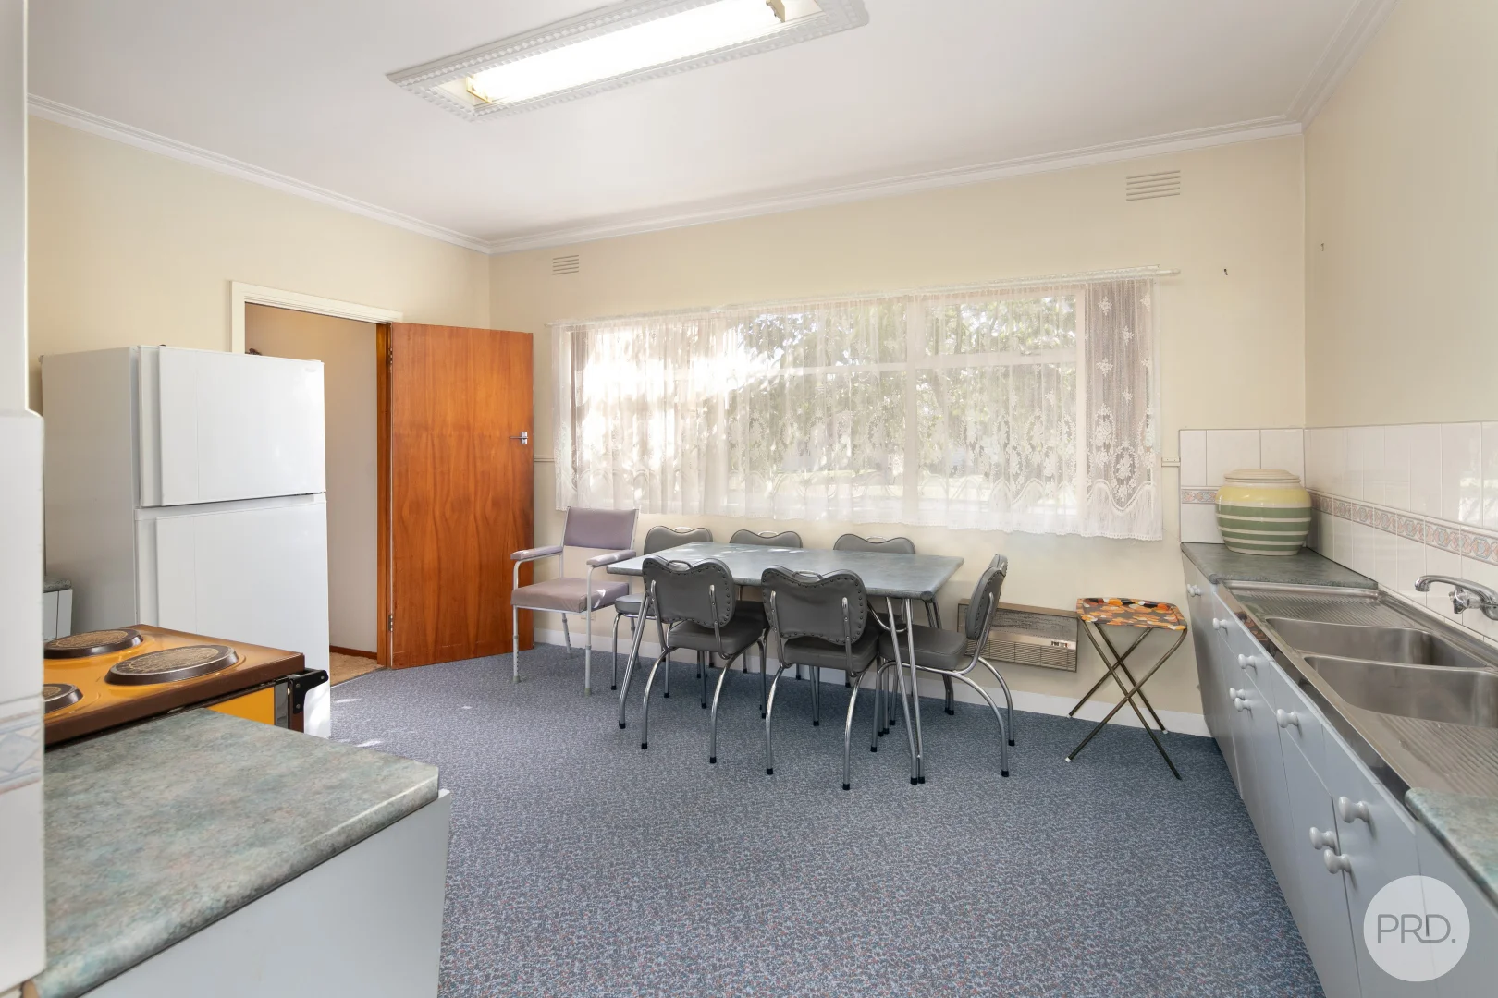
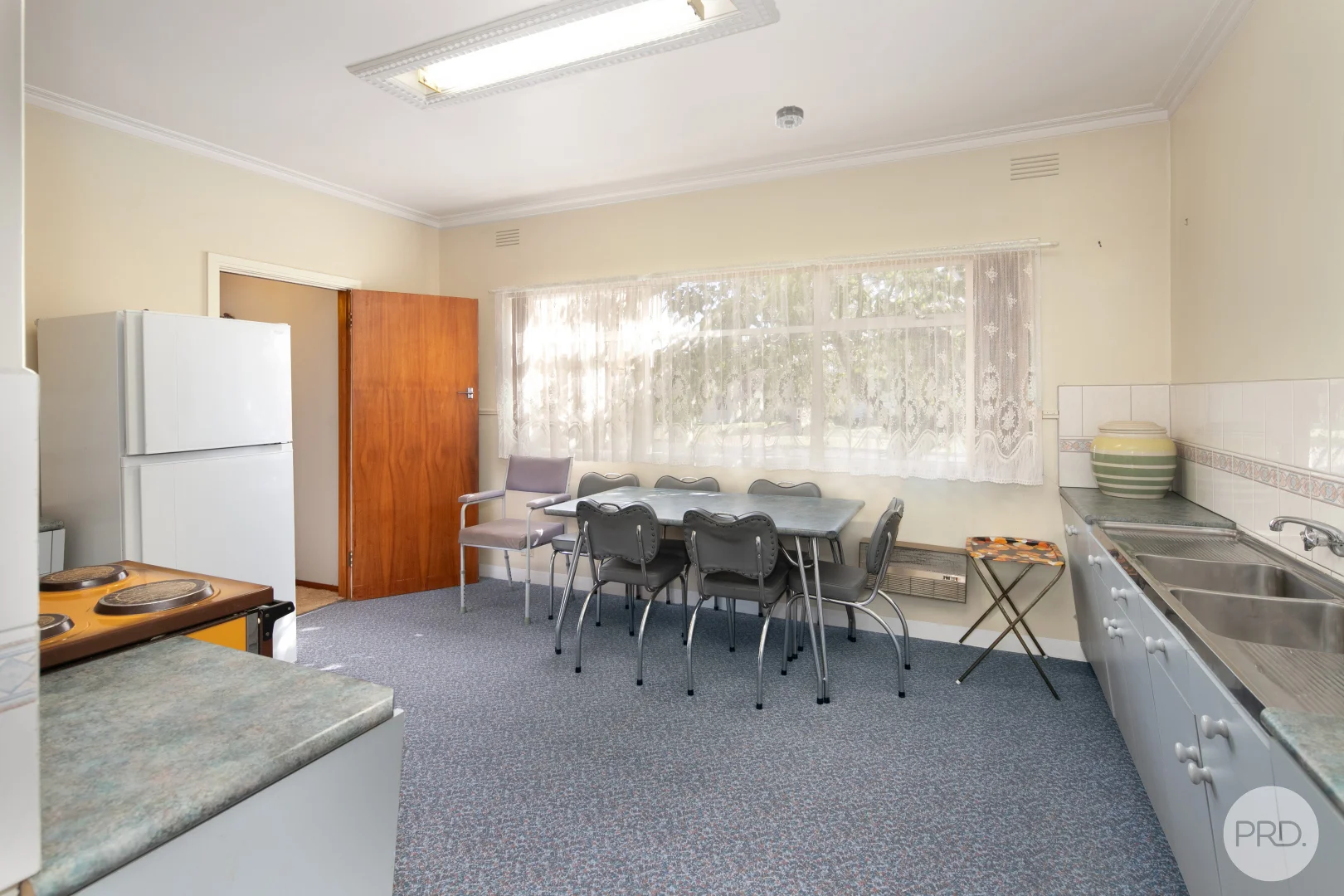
+ smoke detector [774,105,805,130]
